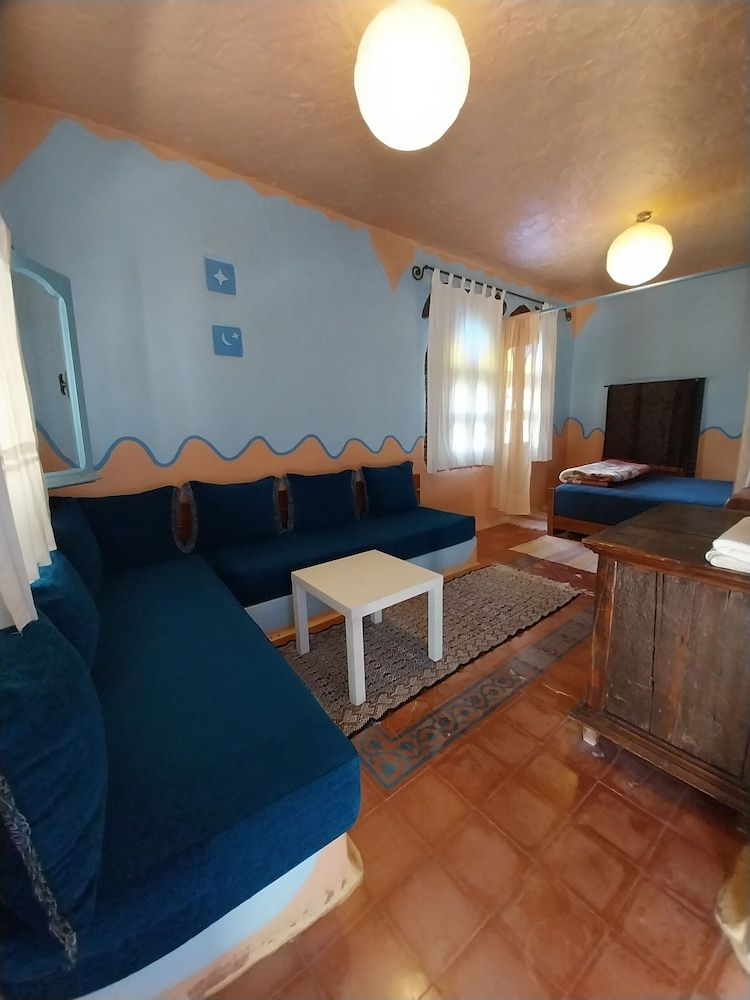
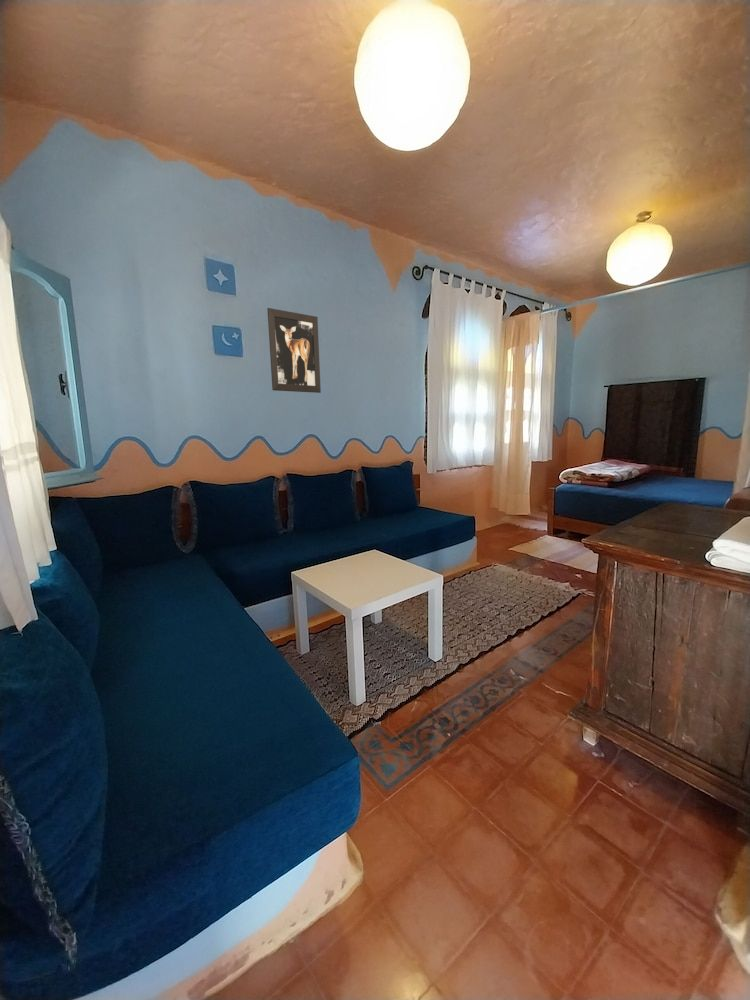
+ wall art [266,307,322,394]
